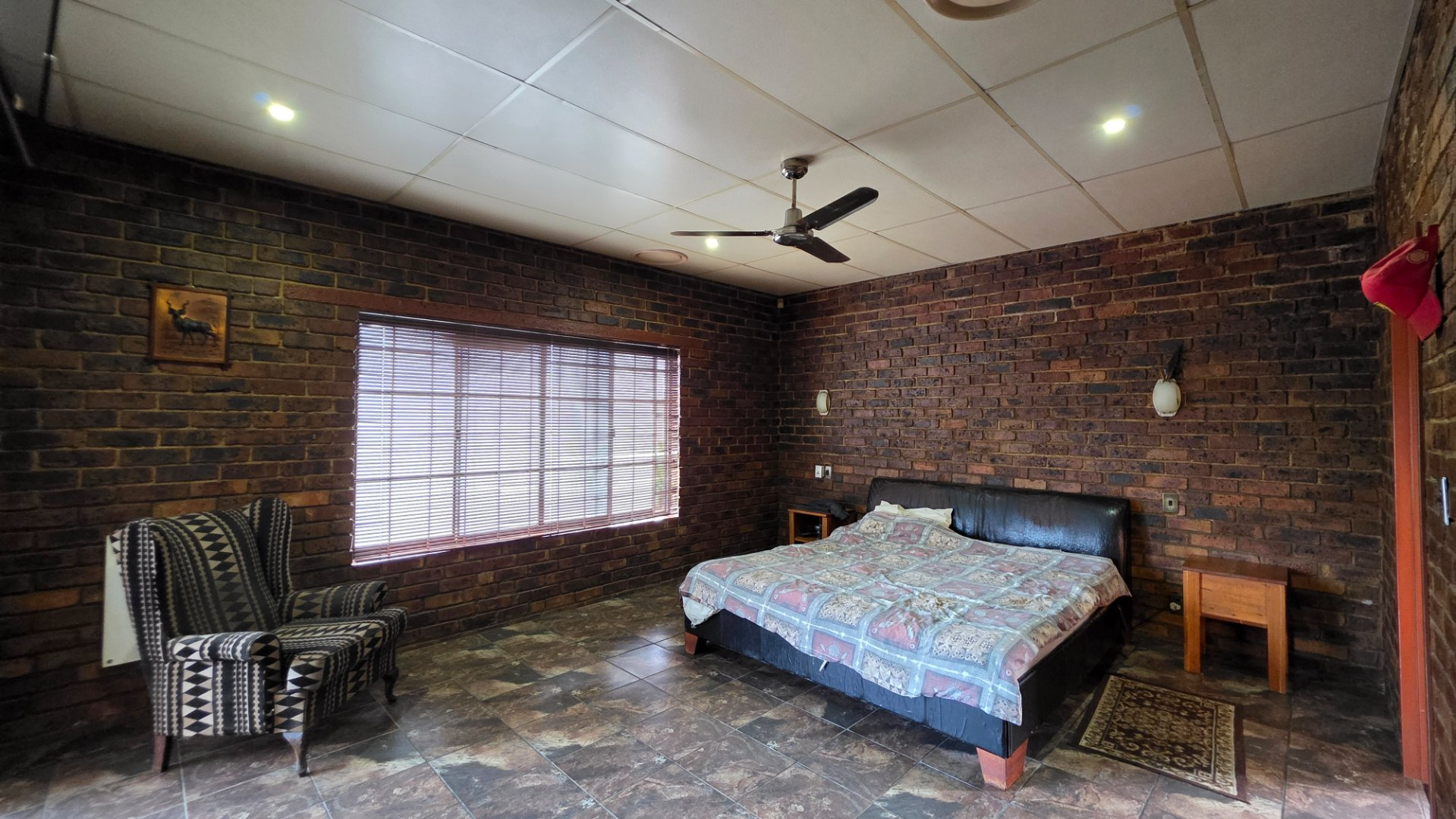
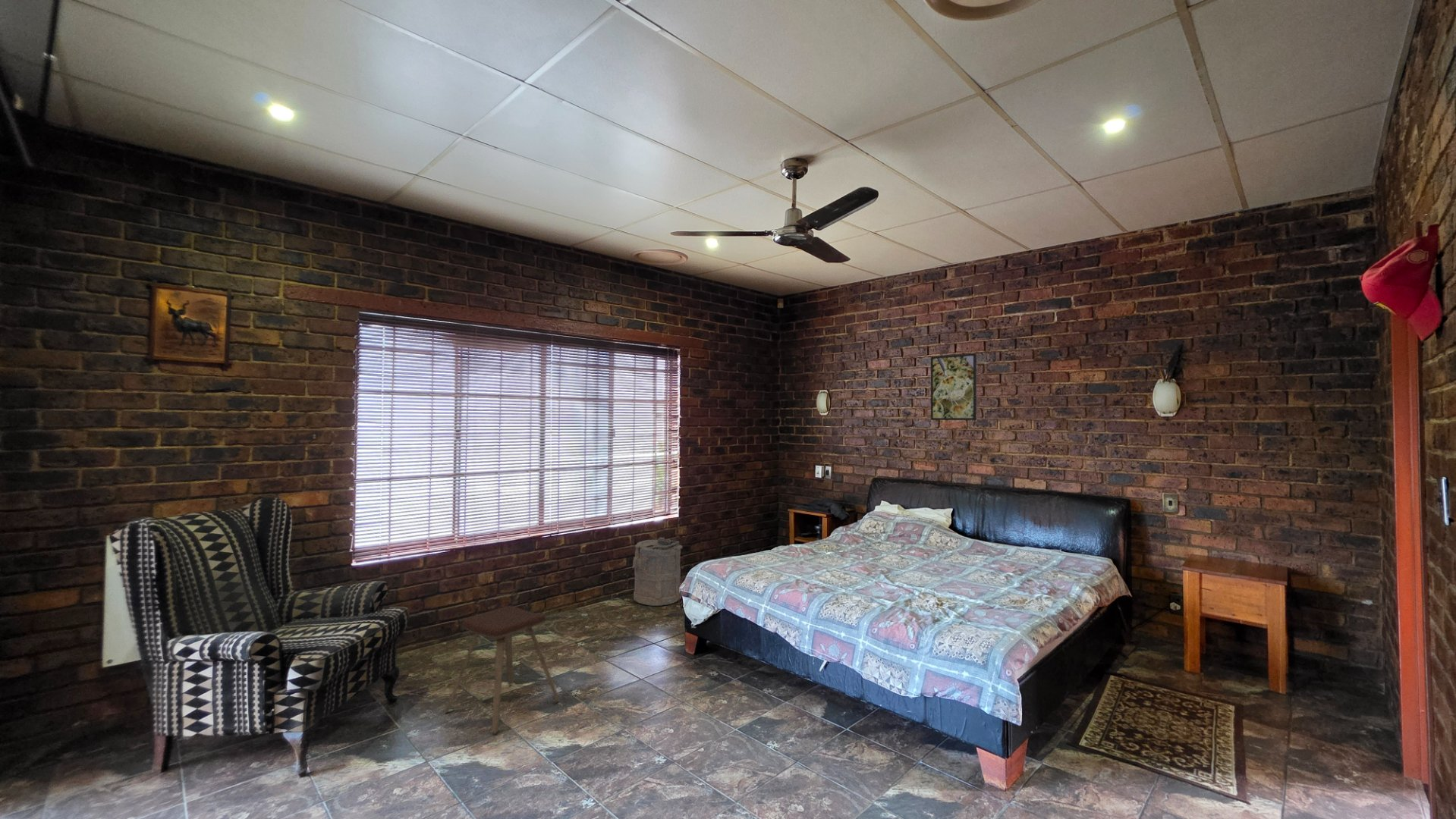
+ laundry hamper [632,537,683,607]
+ music stool [444,605,561,735]
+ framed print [930,353,977,421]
